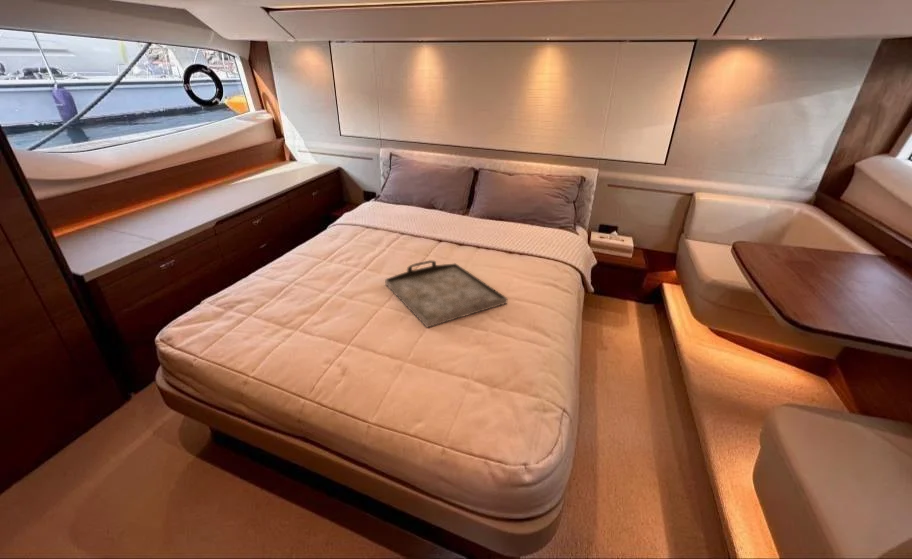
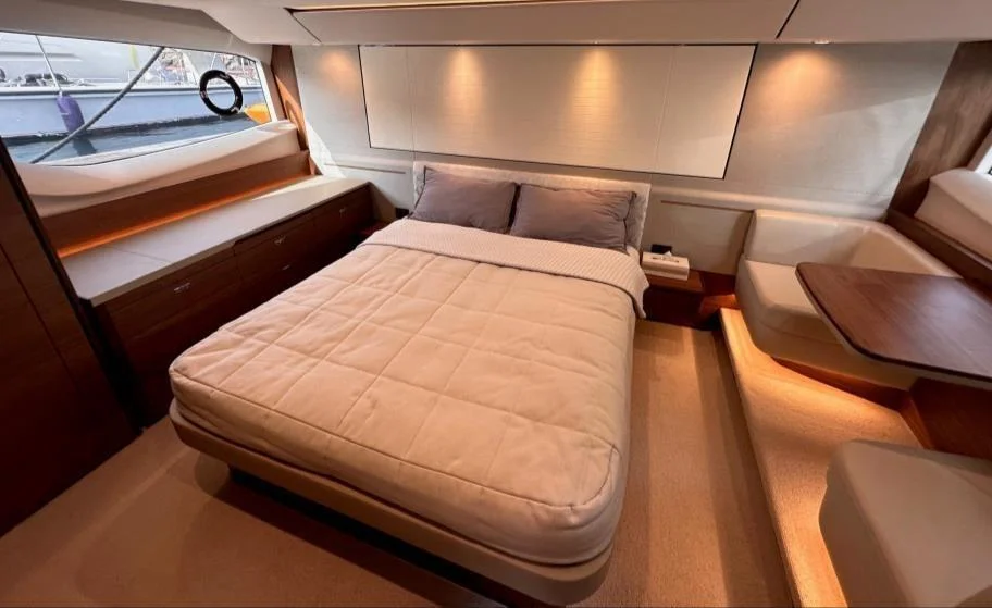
- serving tray [384,259,509,329]
